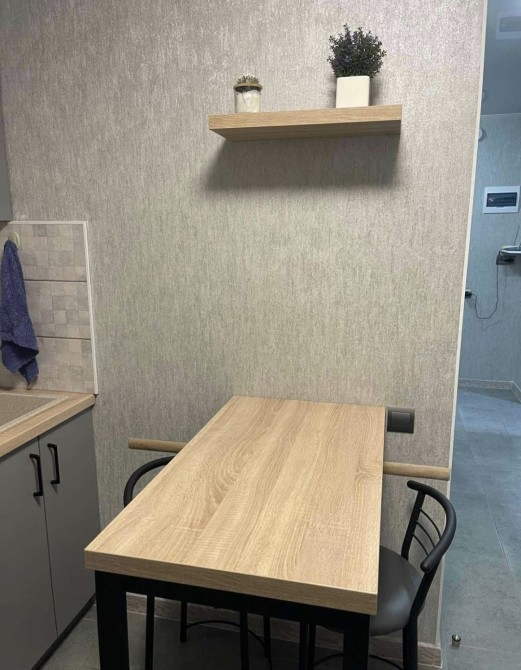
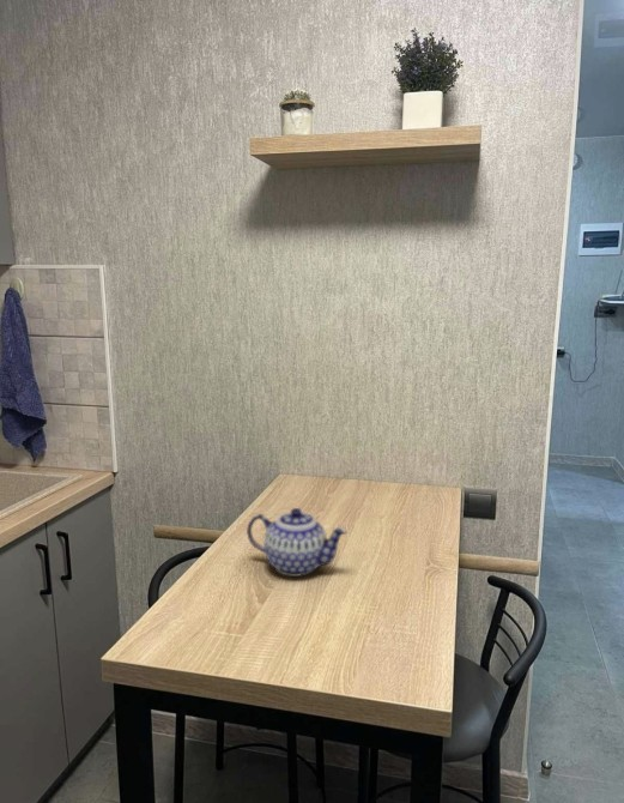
+ teapot [246,507,349,578]
